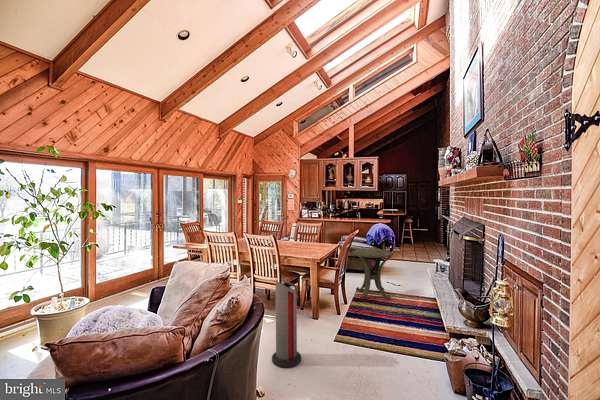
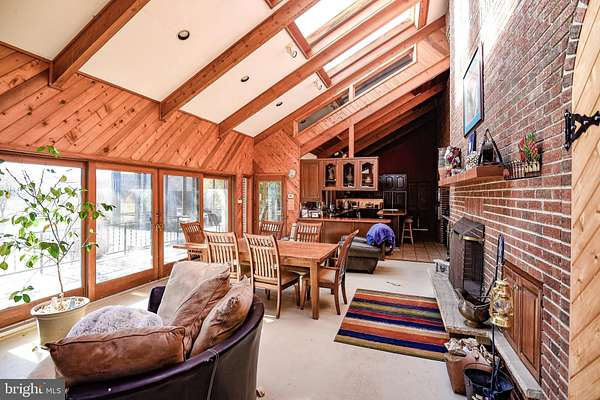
- air purifier [271,278,302,369]
- side table [352,248,394,300]
